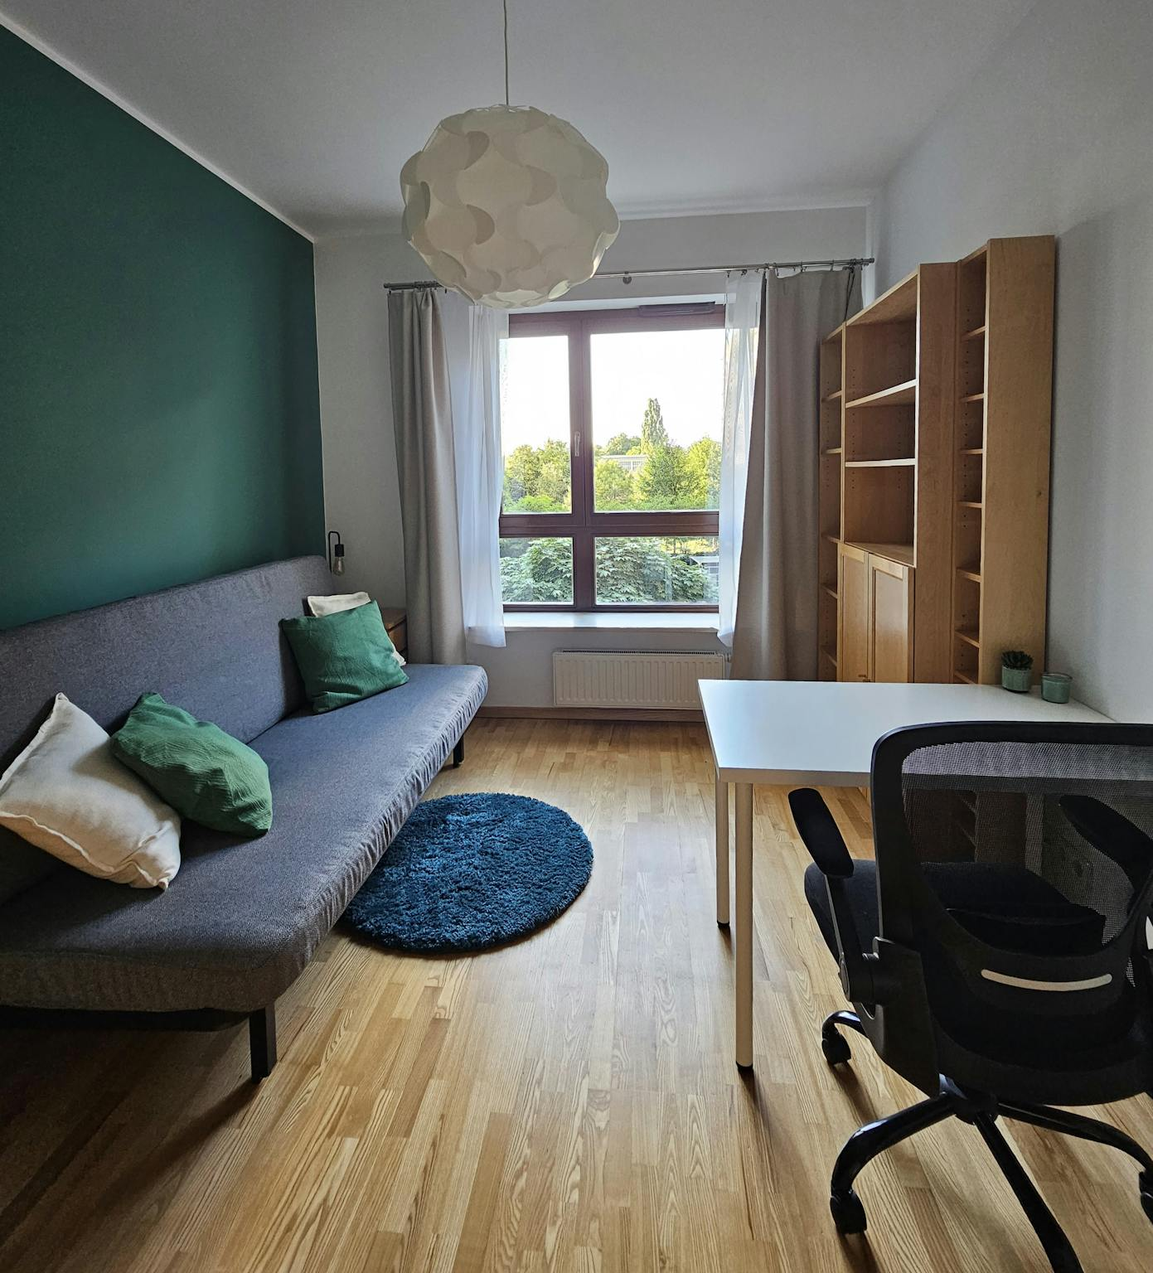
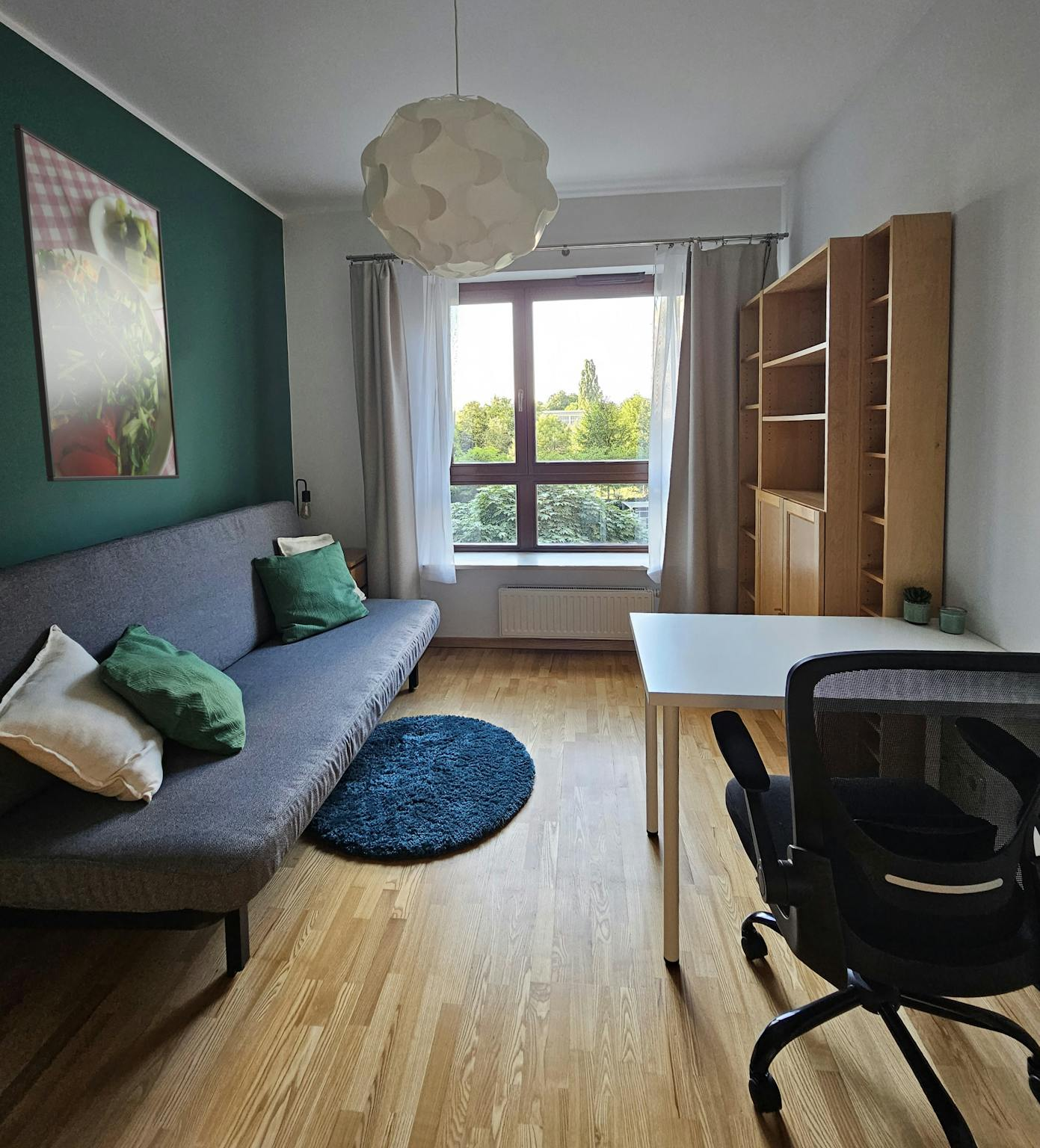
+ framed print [13,123,180,482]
